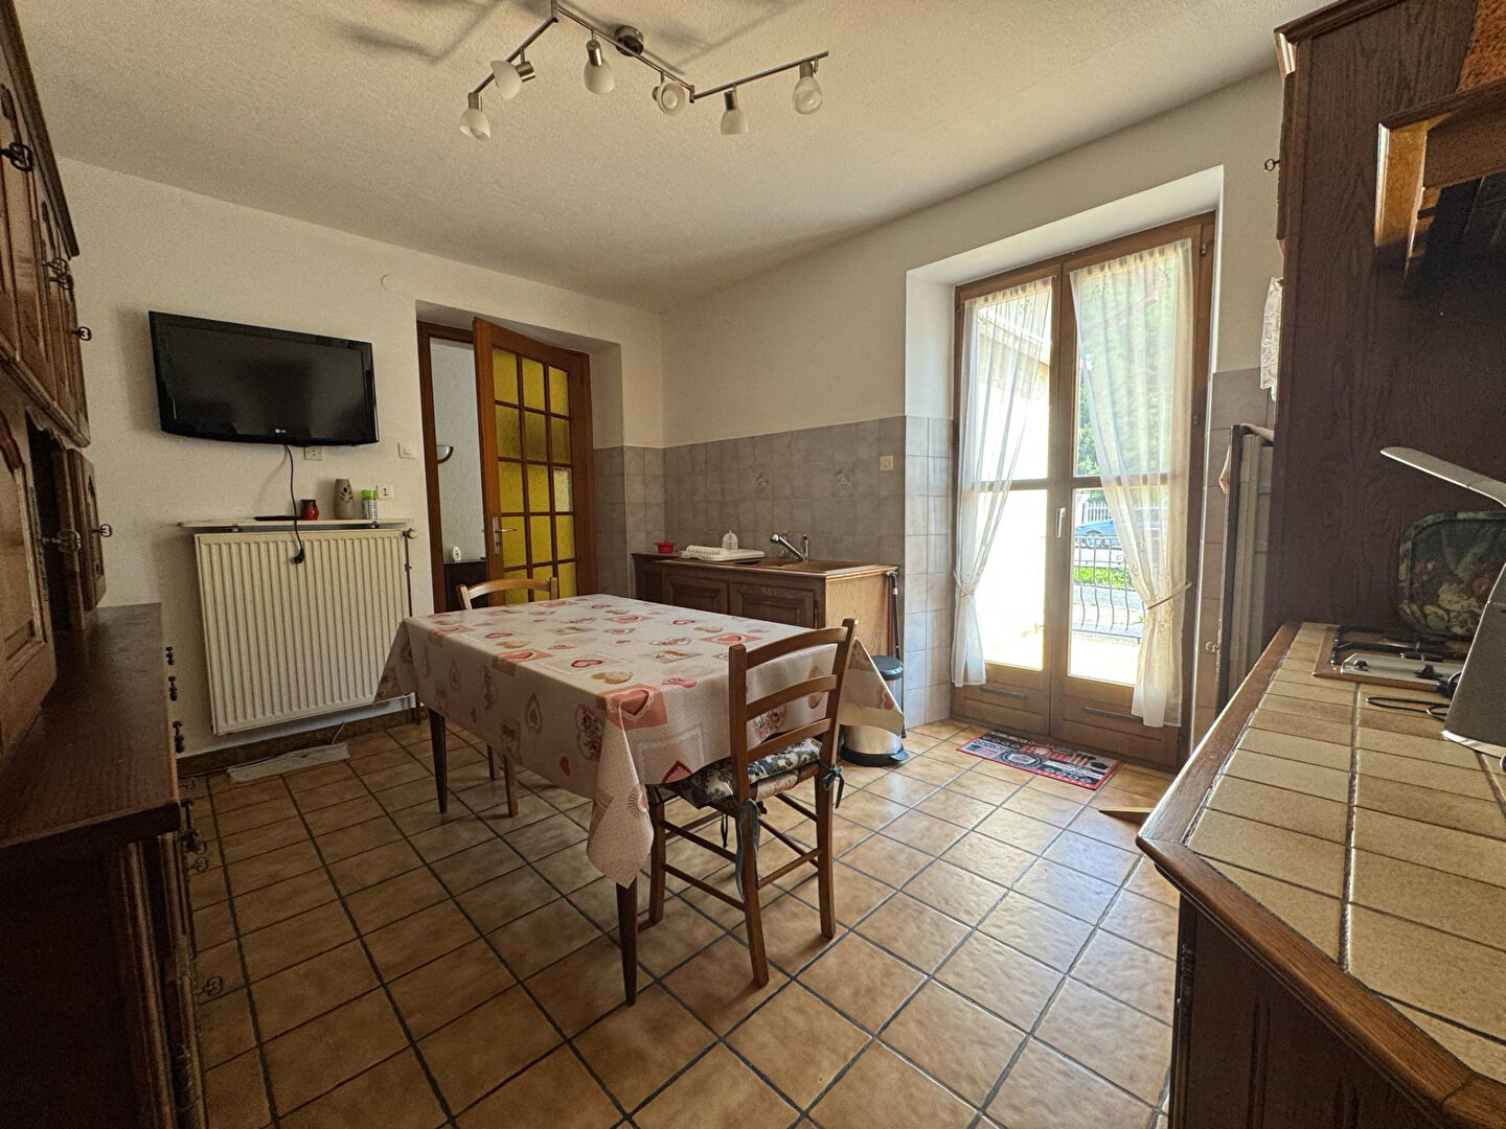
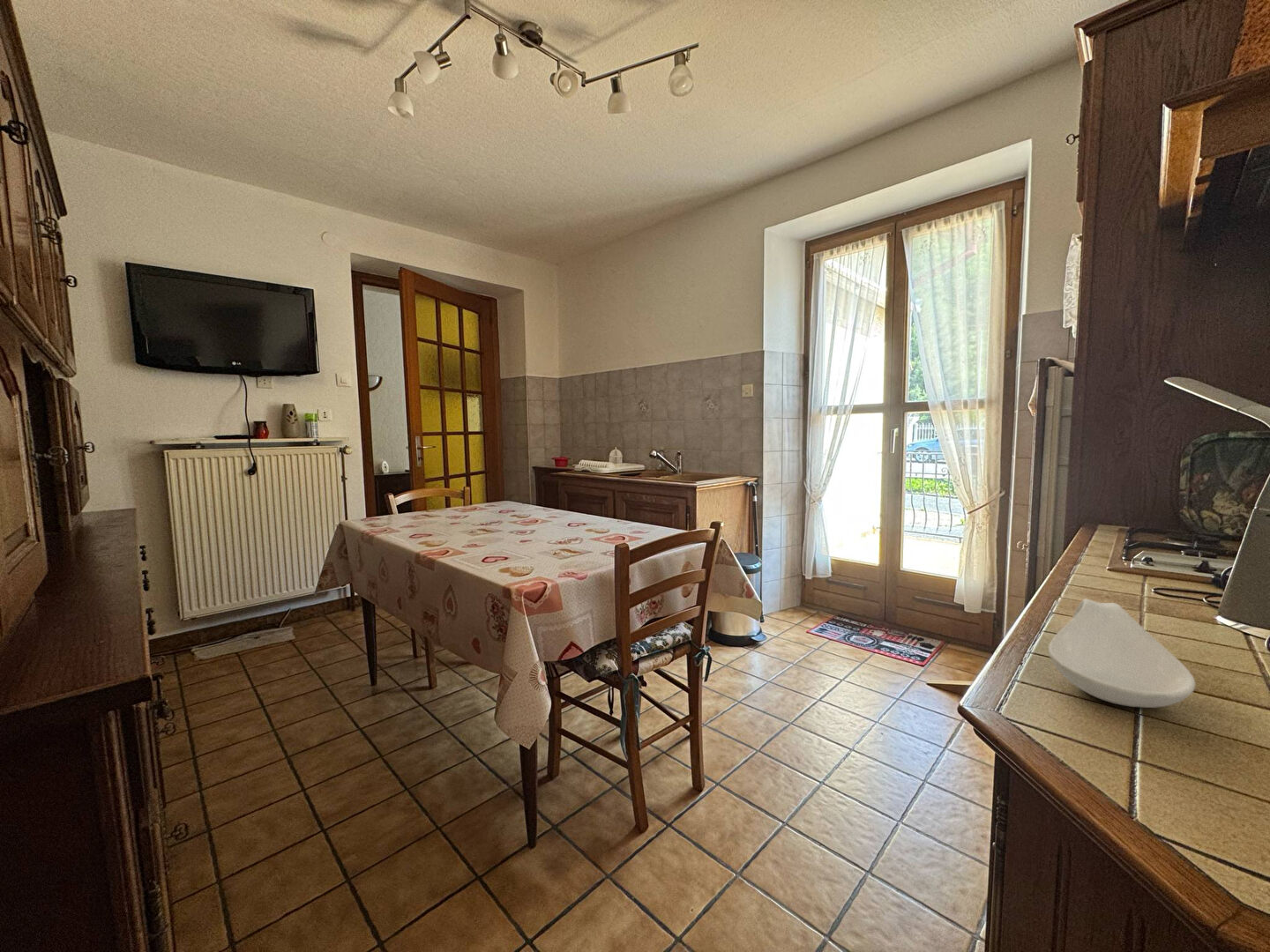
+ spoon rest [1048,598,1197,709]
